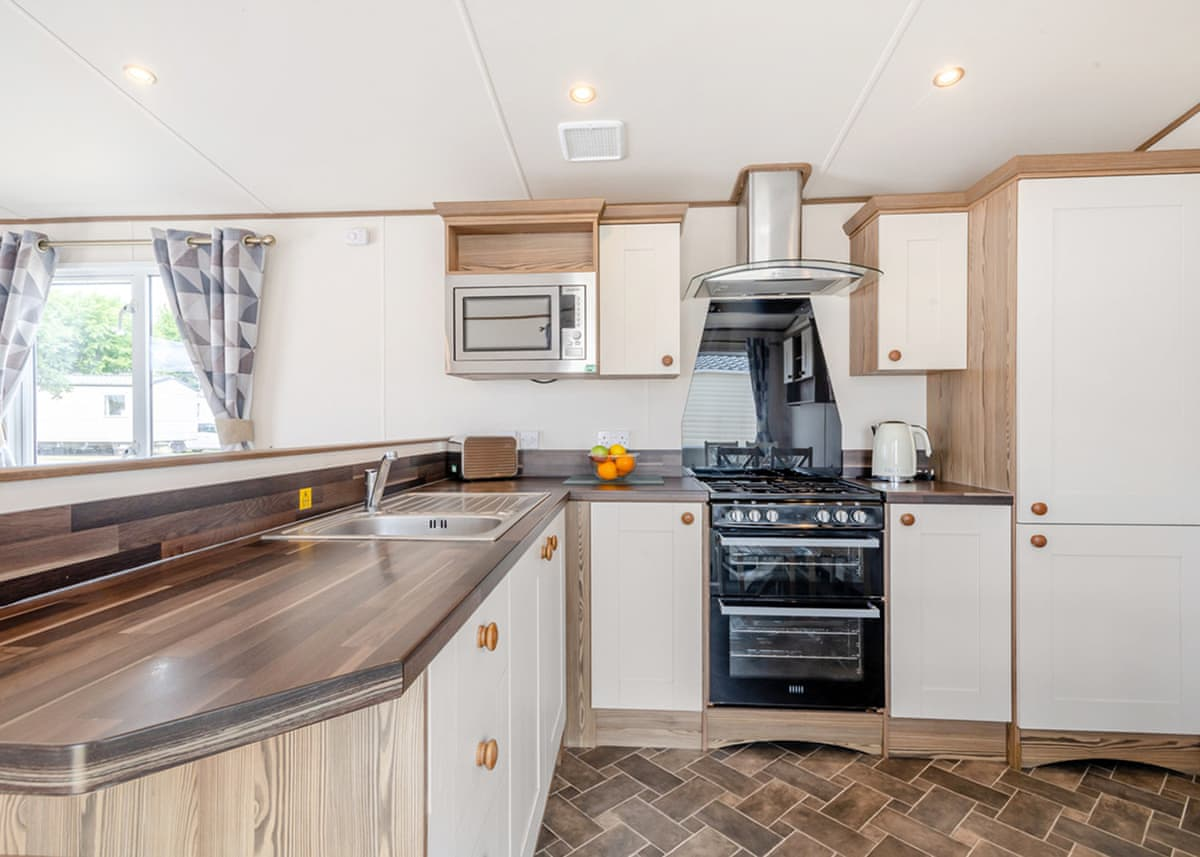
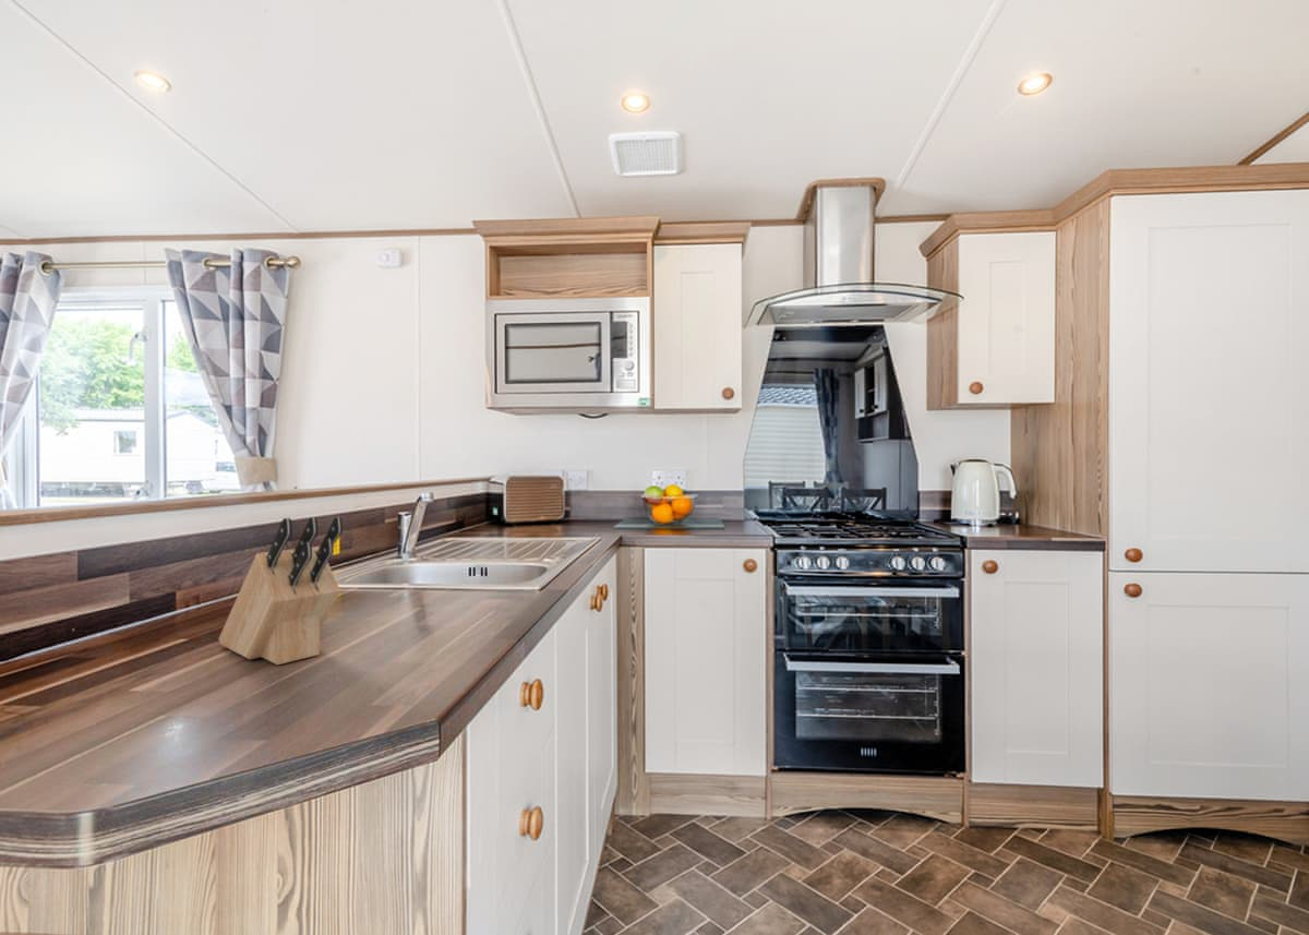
+ knife block [218,516,344,667]
